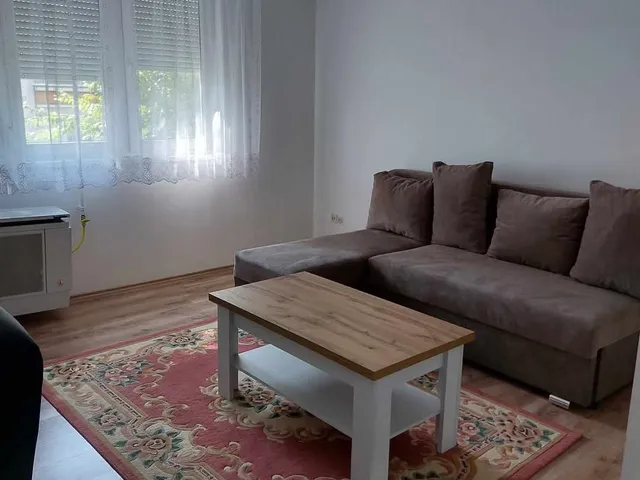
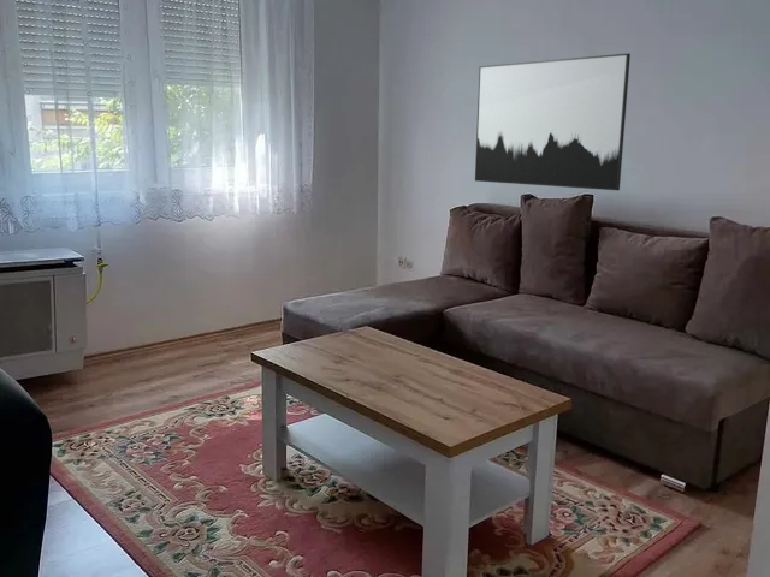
+ wall art [474,53,632,191]
